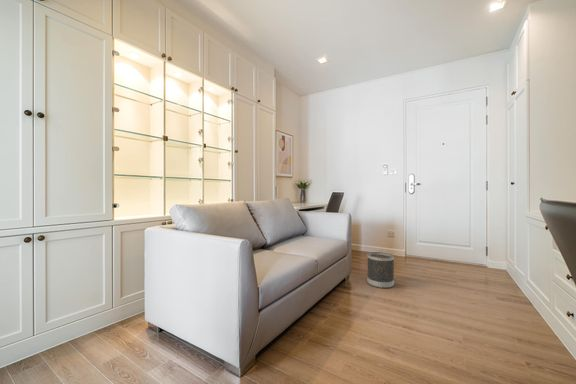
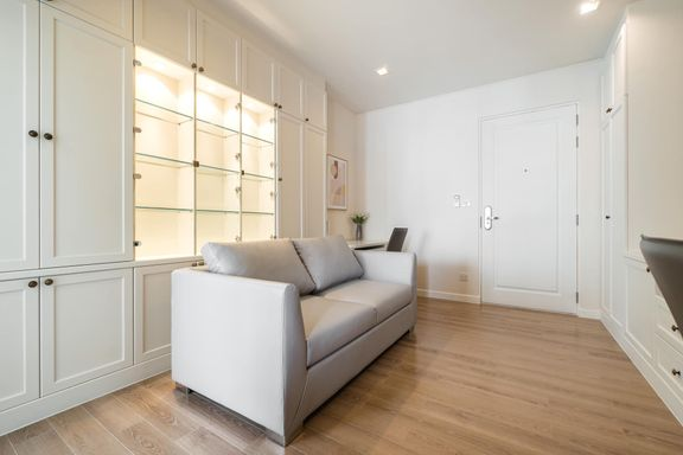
- wastebasket [366,251,395,289]
